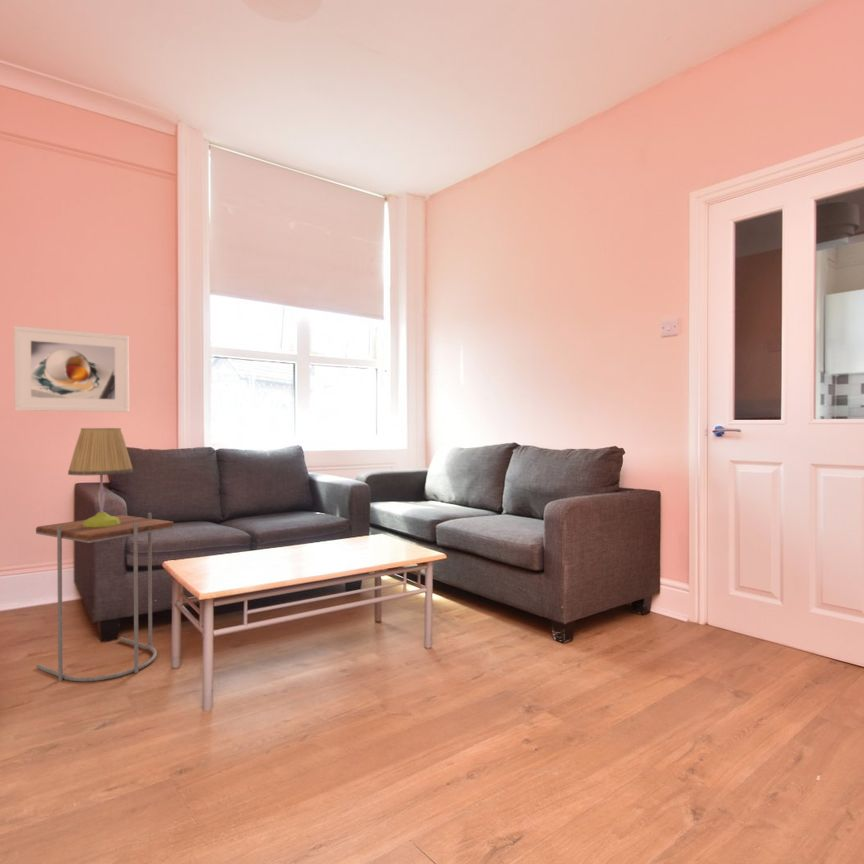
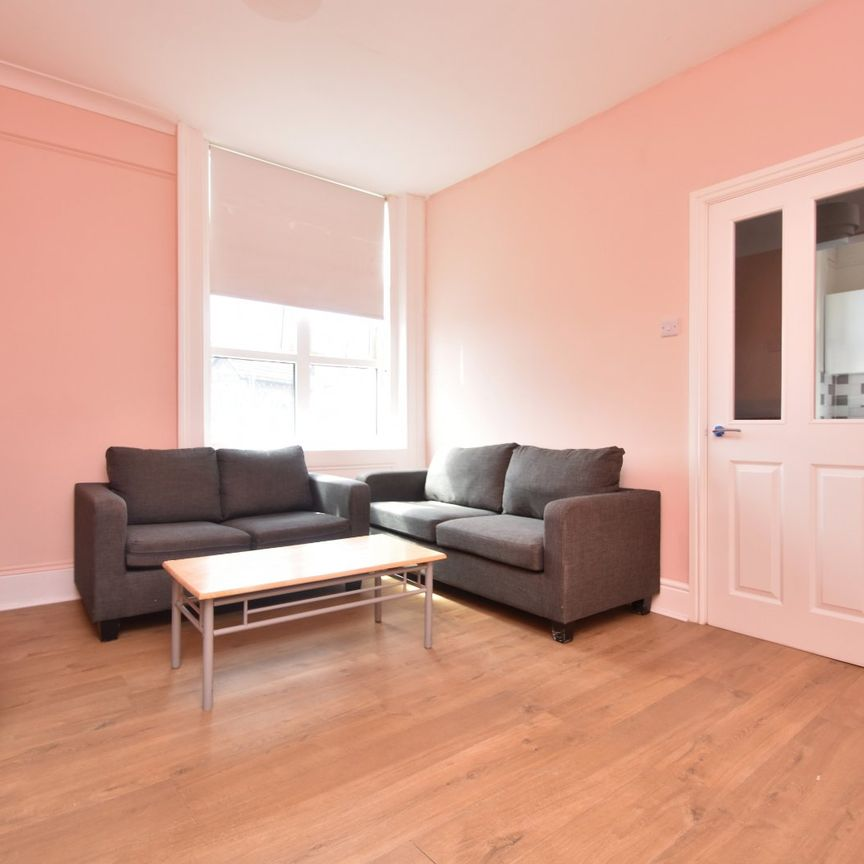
- side table [35,512,175,683]
- table lamp [67,427,134,527]
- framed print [13,325,130,413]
